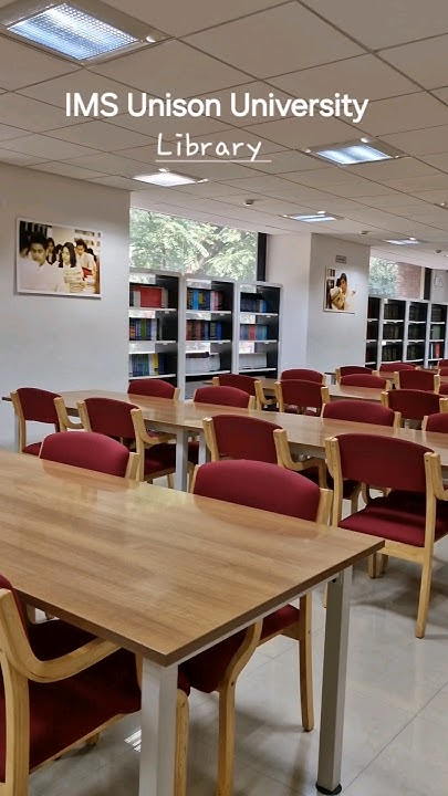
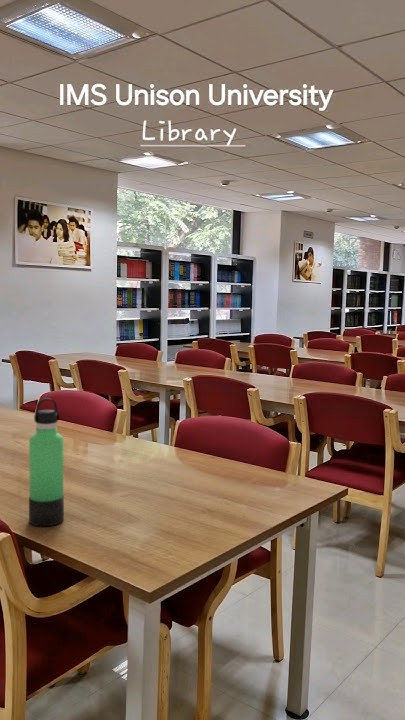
+ thermos bottle [28,397,65,527]
